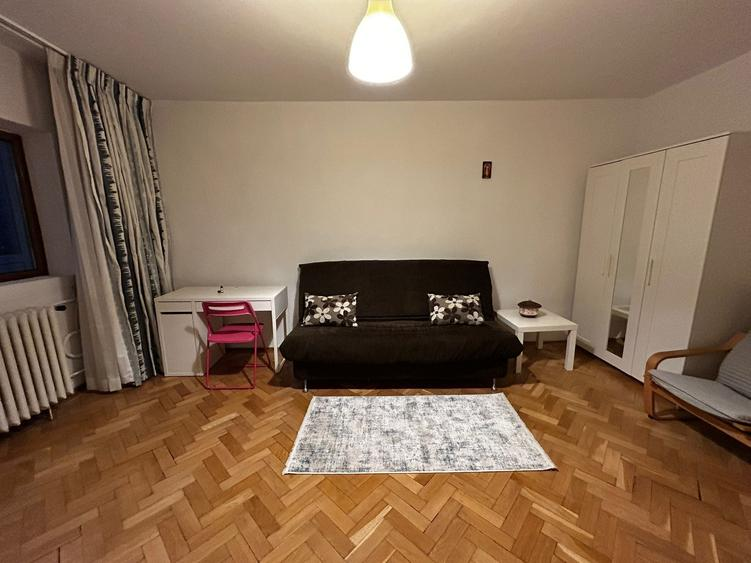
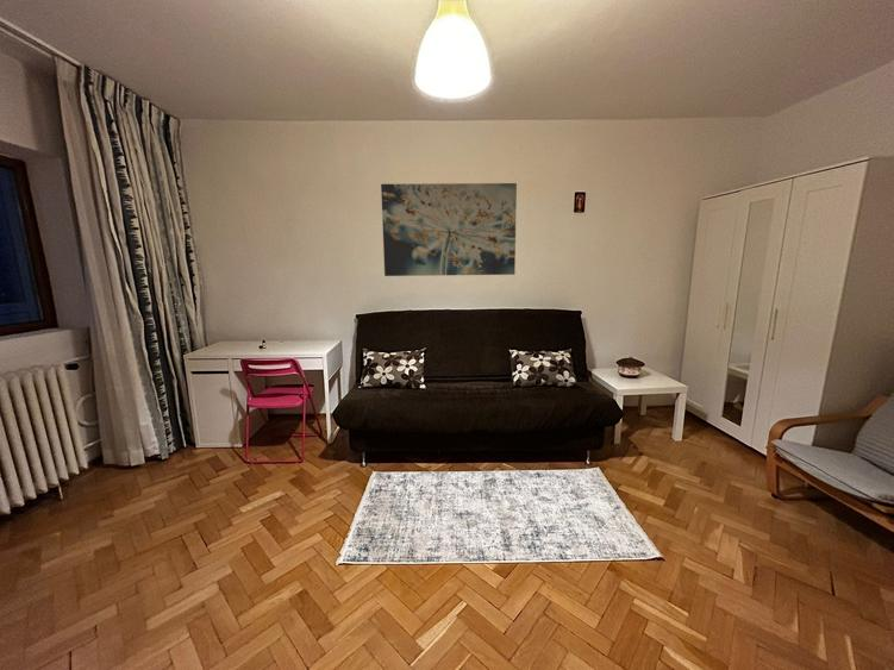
+ wall art [380,182,518,277]
